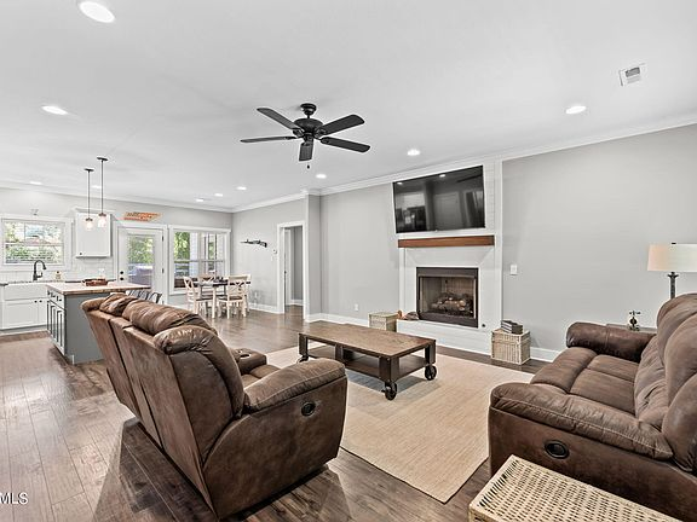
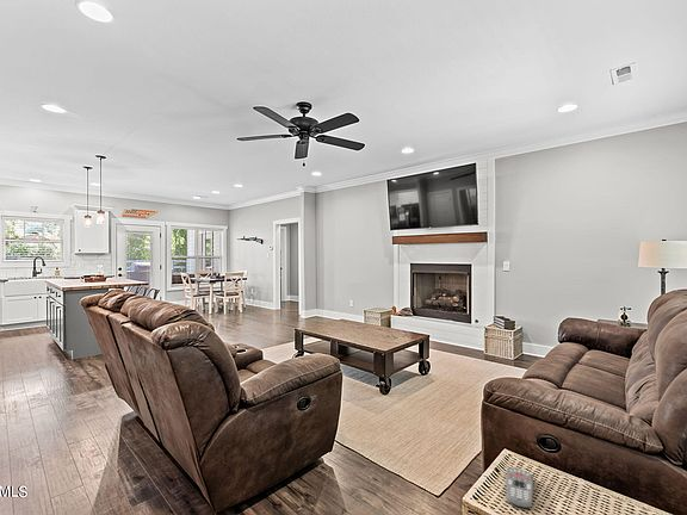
+ remote control [505,467,534,509]
